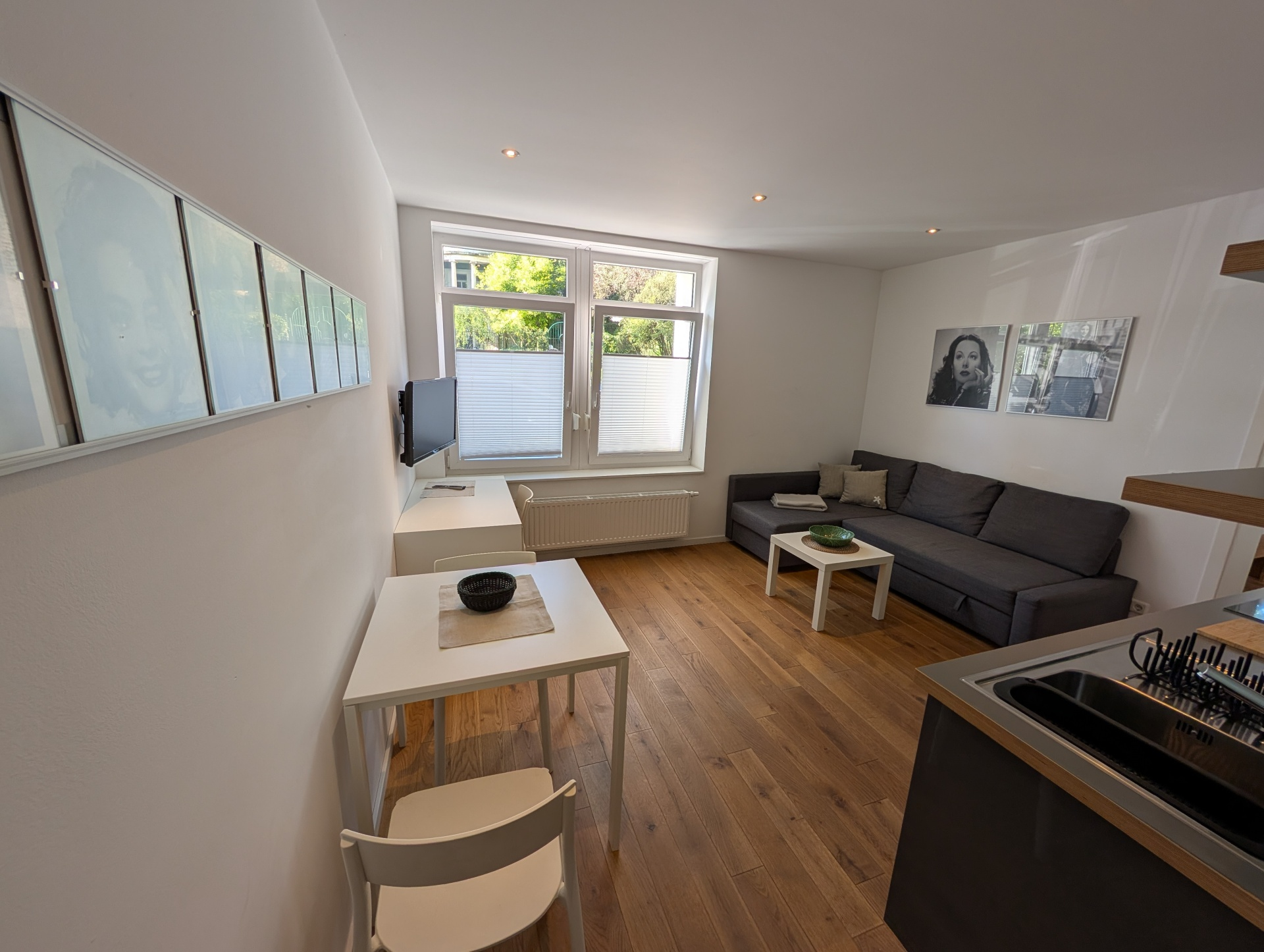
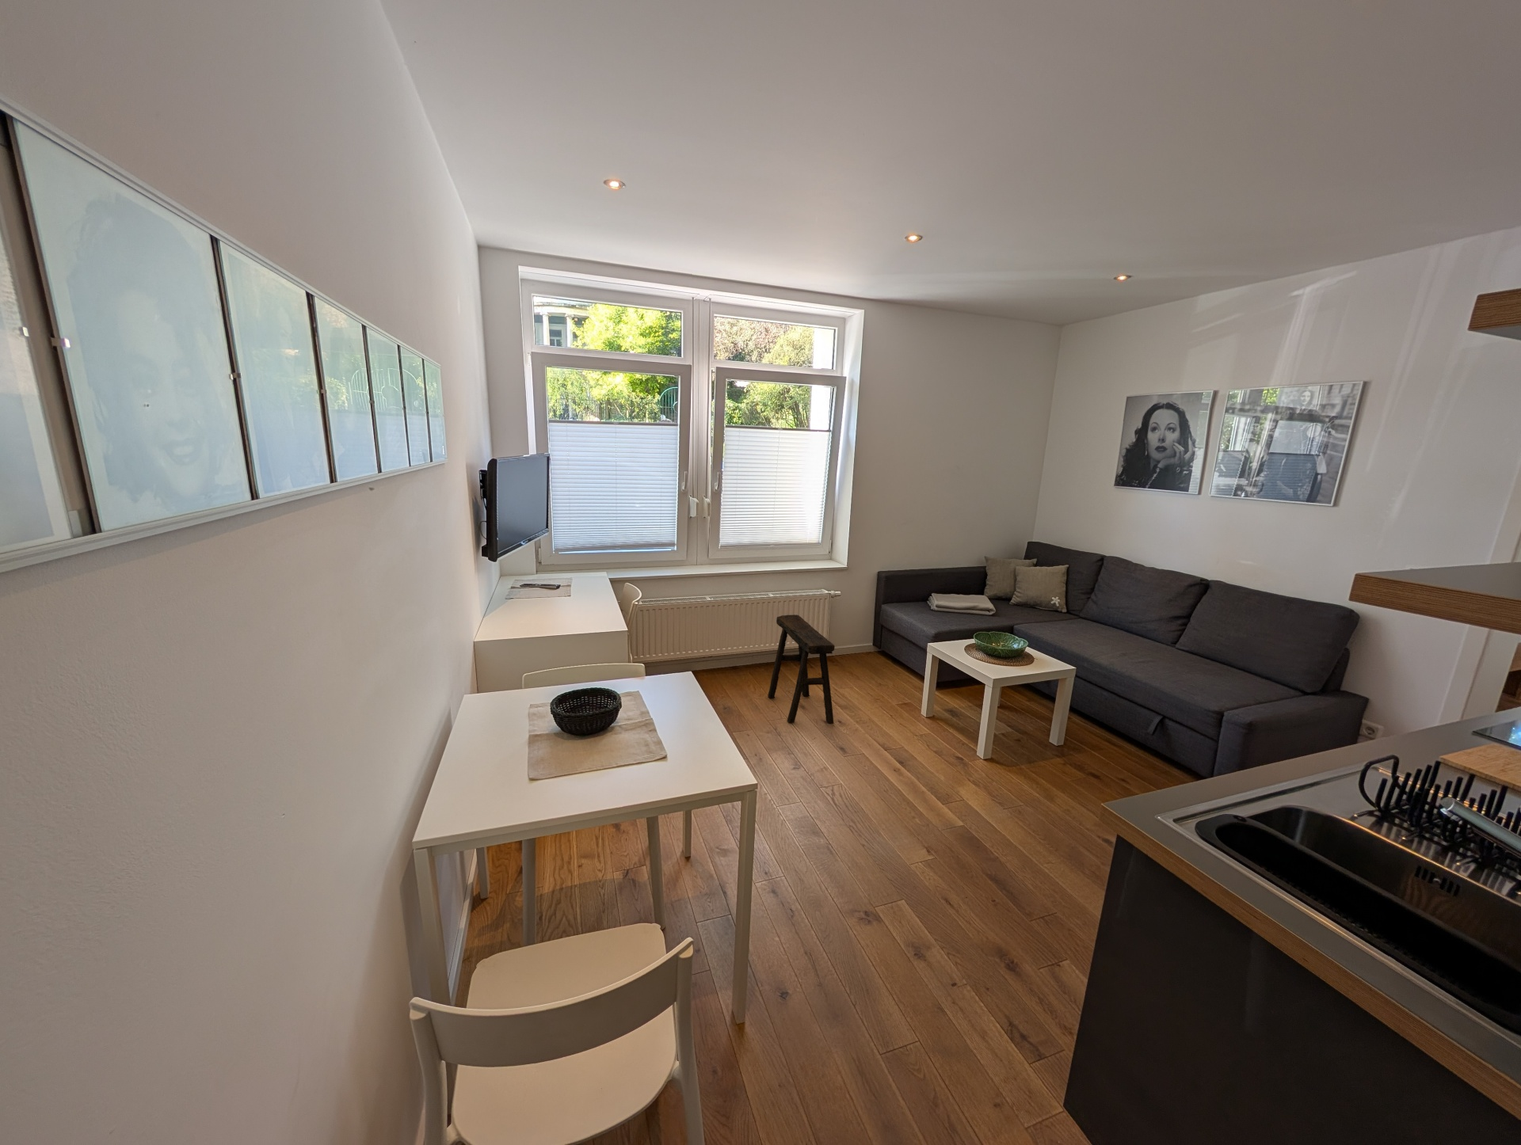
+ stool [767,613,835,724]
